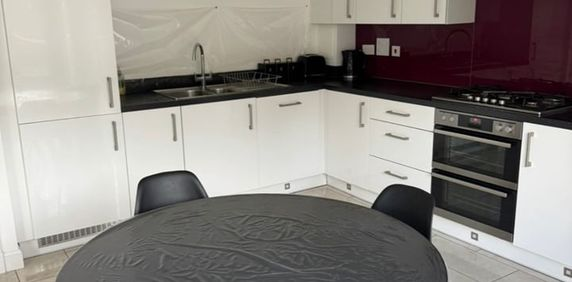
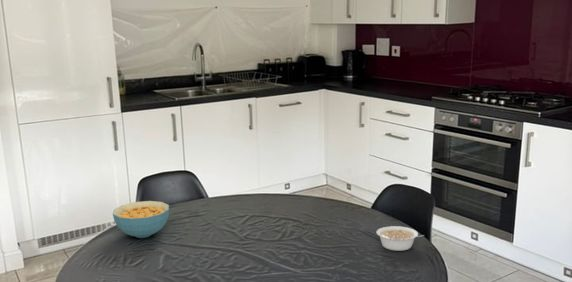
+ legume [376,225,425,252]
+ cereal bowl [112,200,170,239]
